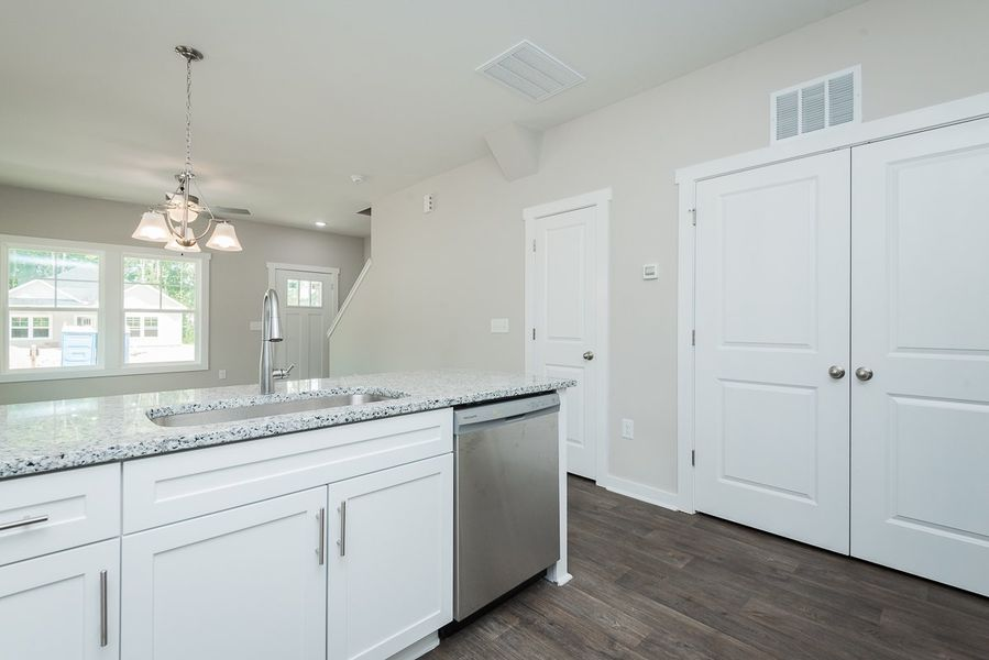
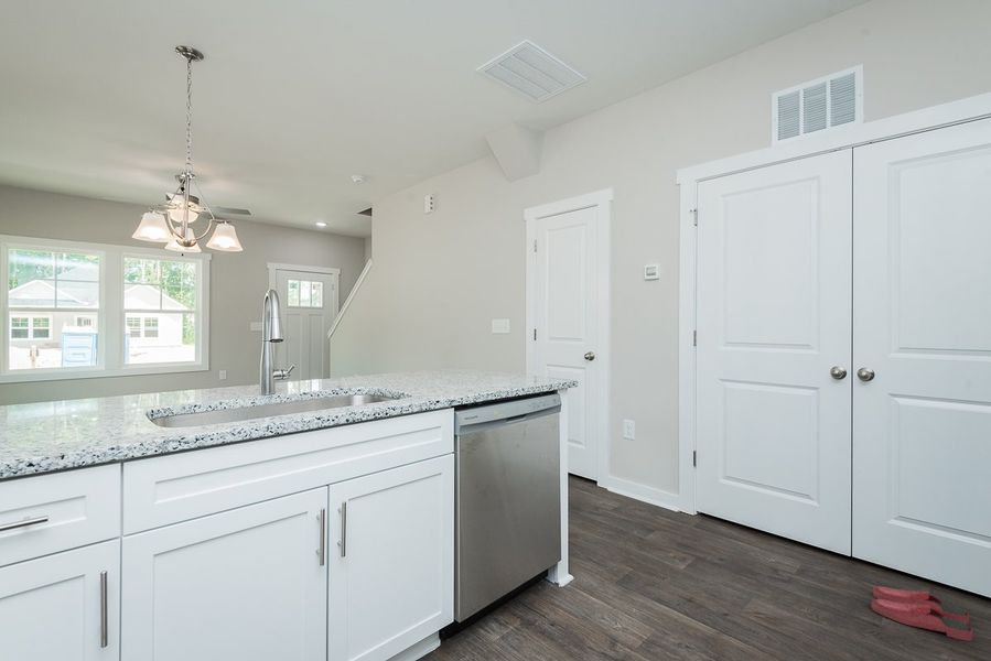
+ slippers [870,586,973,642]
